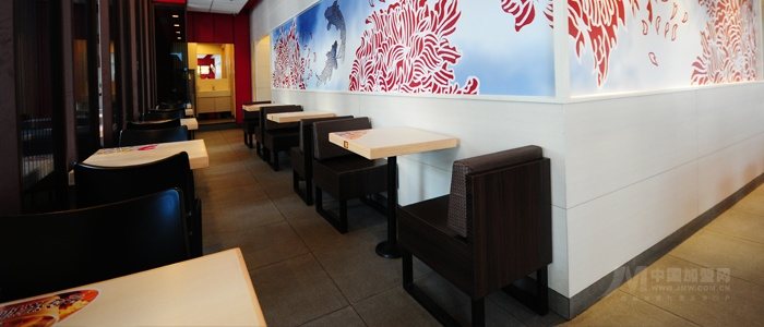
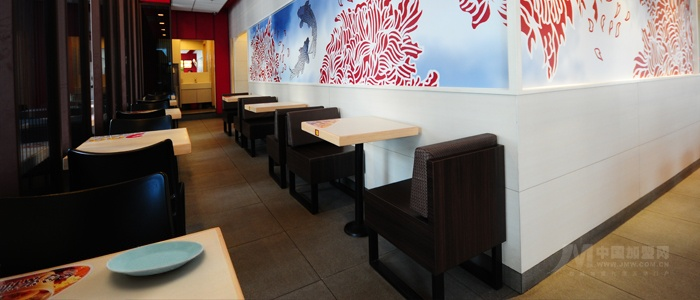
+ plate [105,240,205,276]
